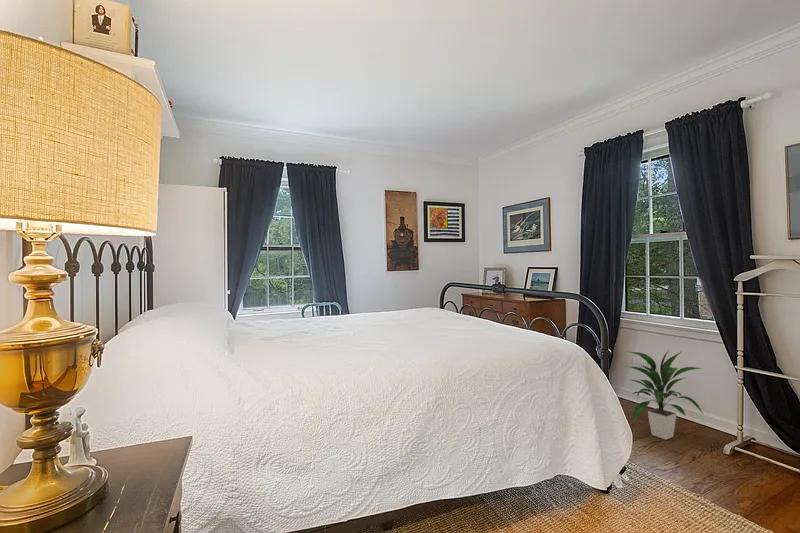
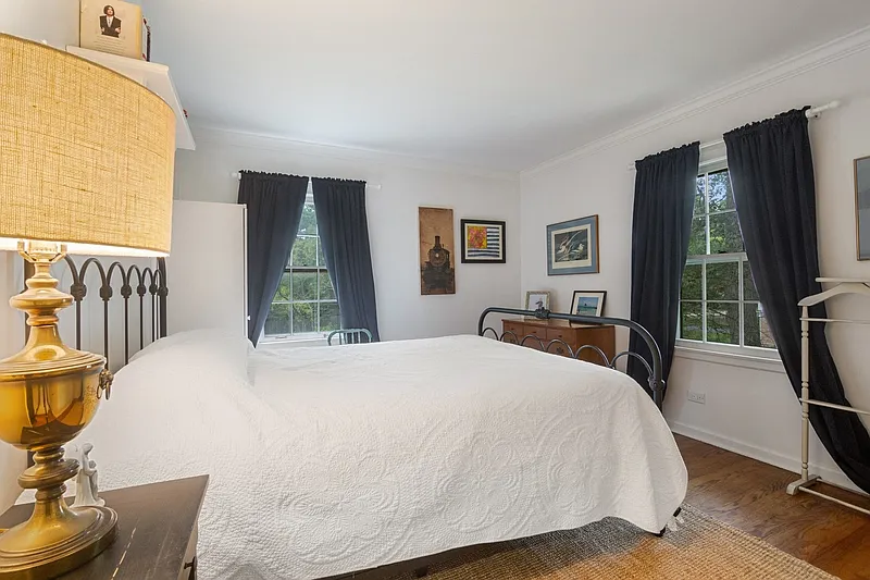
- indoor plant [625,349,704,441]
